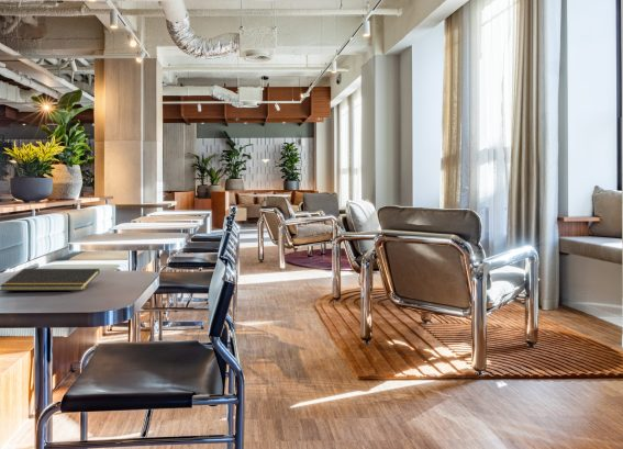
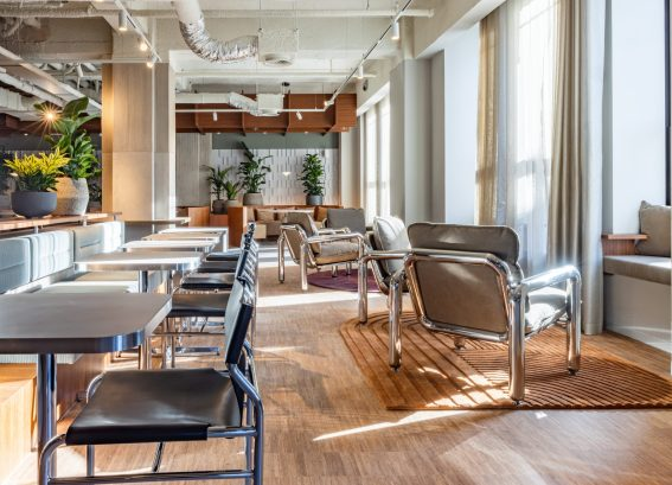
- notepad [0,268,101,292]
